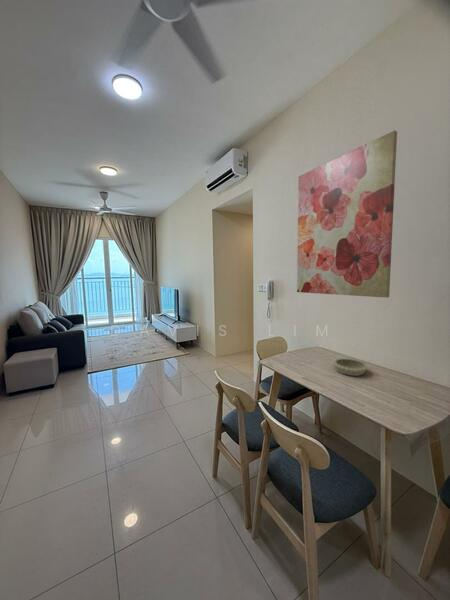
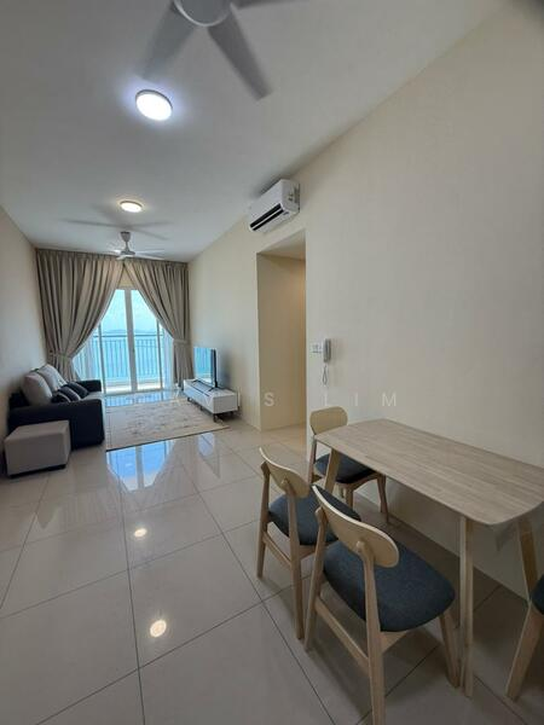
- decorative bowl [332,358,369,377]
- wall art [296,129,398,299]
